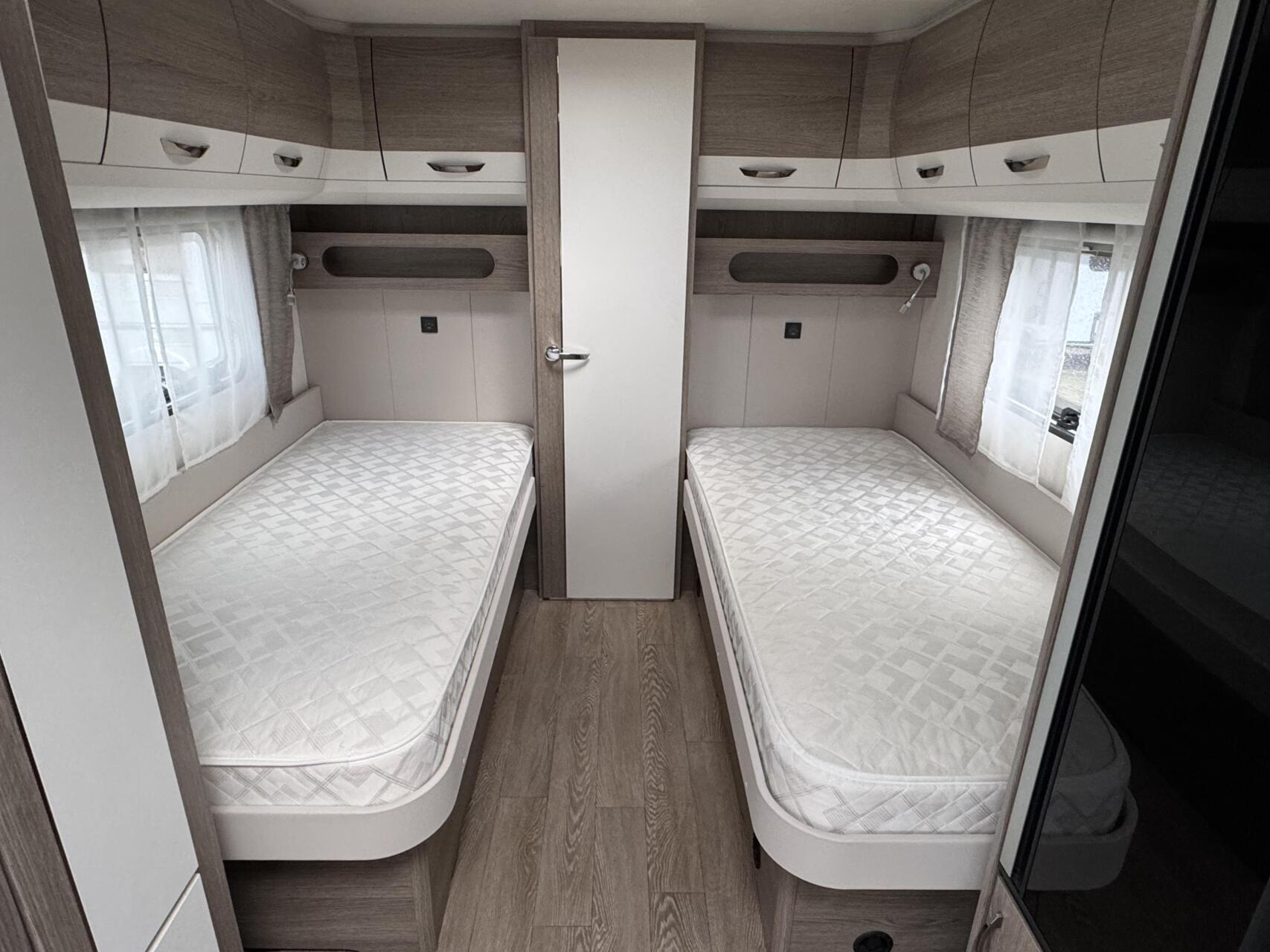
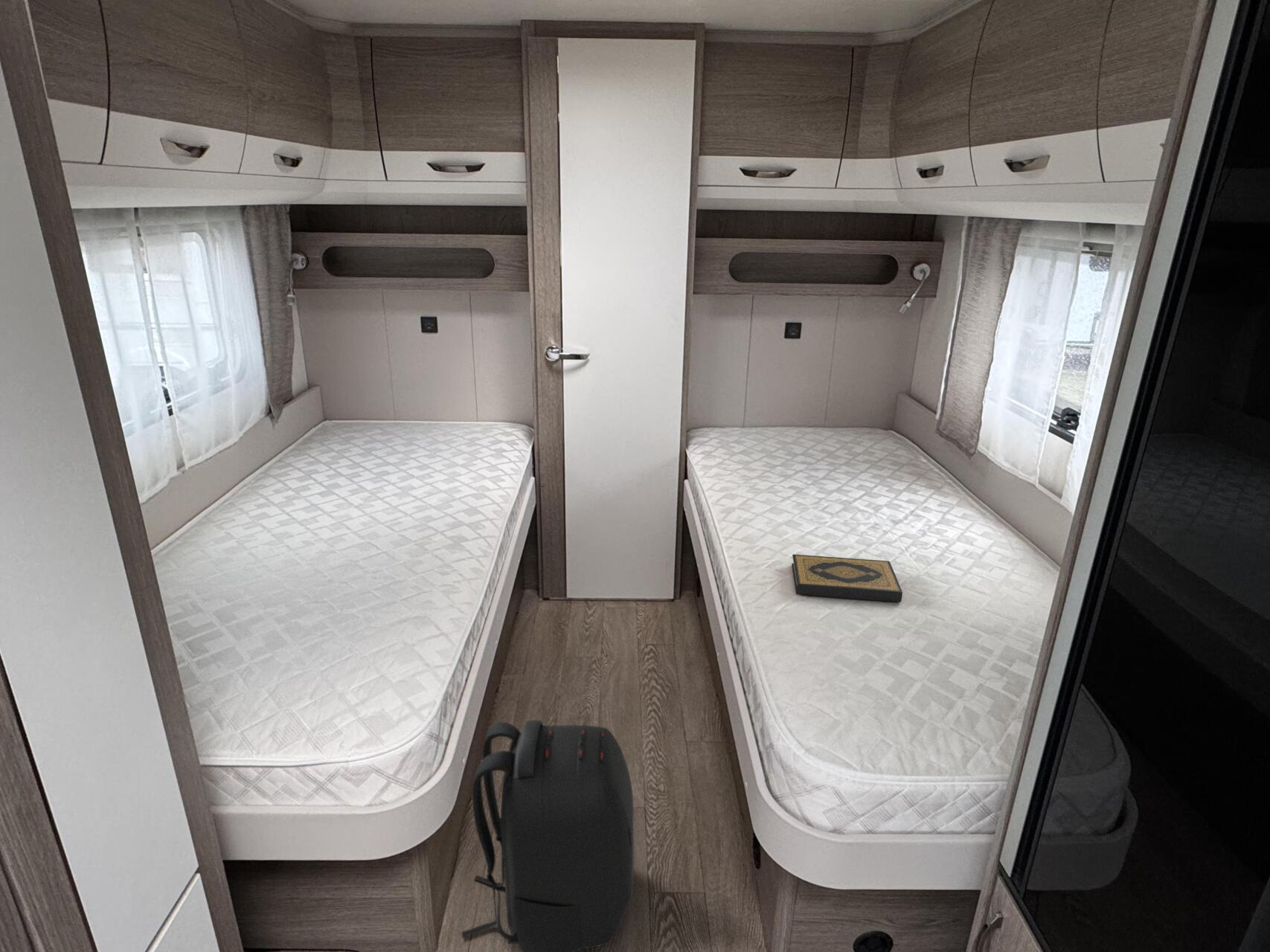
+ hardback book [791,553,903,602]
+ backpack [461,719,635,952]
